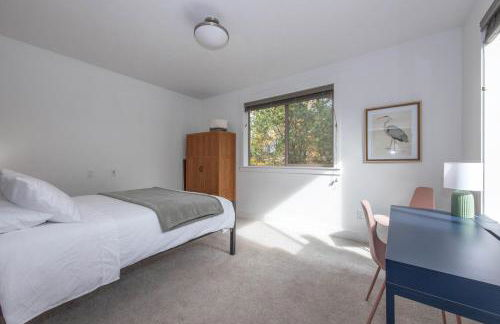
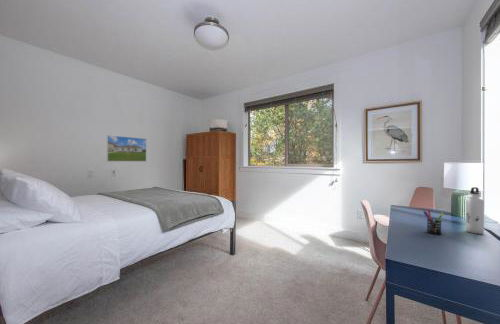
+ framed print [106,134,147,162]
+ pen holder [422,209,444,235]
+ water bottle [465,186,485,235]
